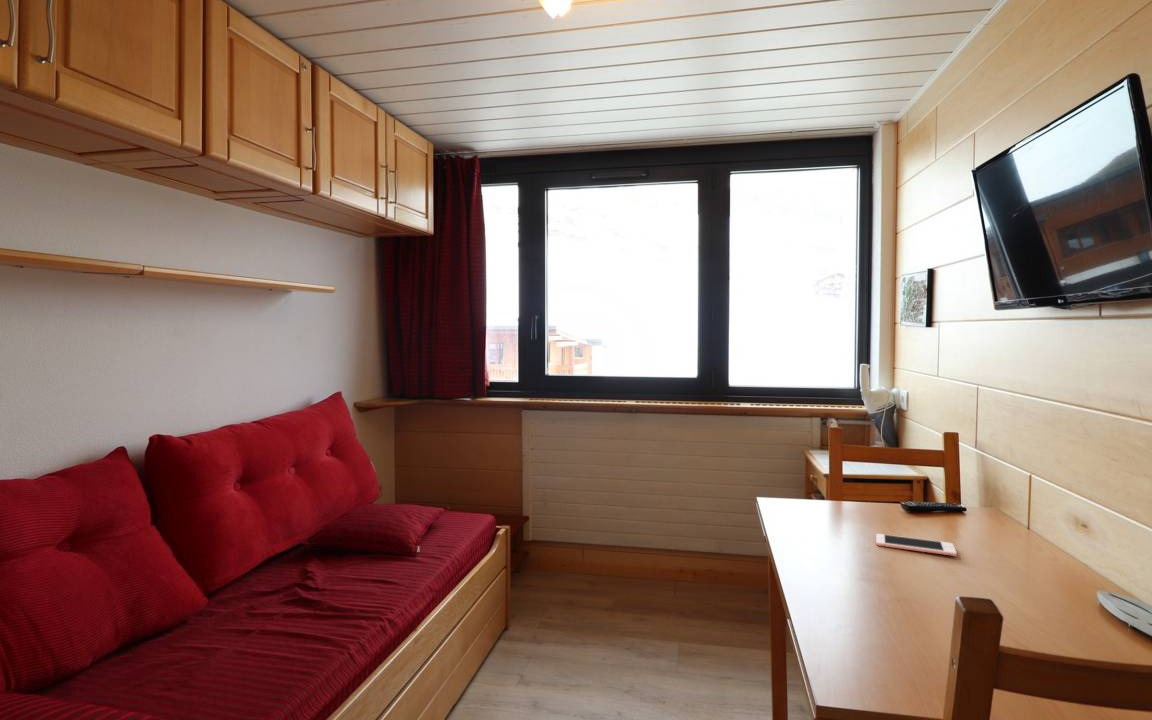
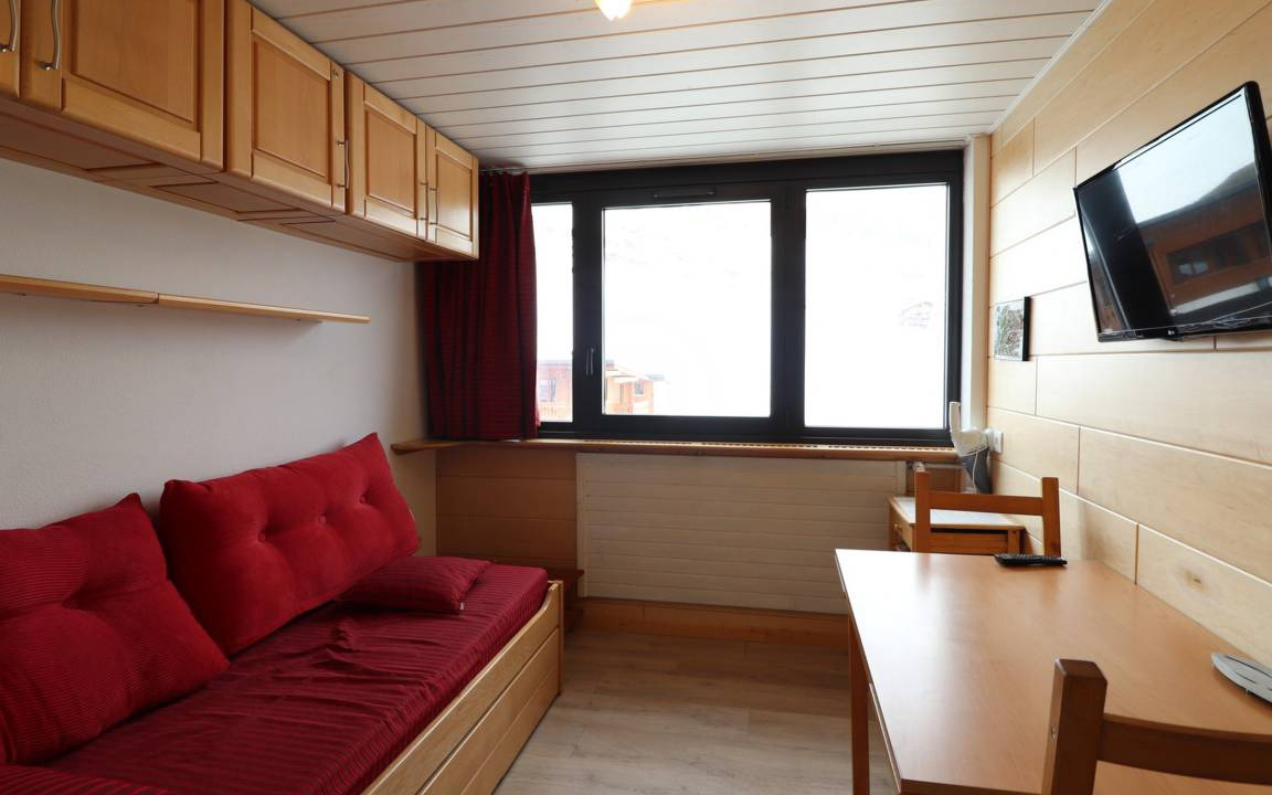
- cell phone [875,533,958,557]
